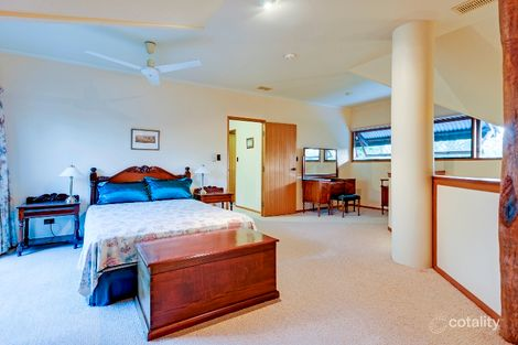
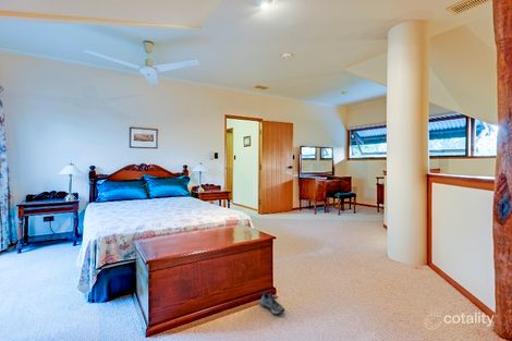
+ shoe [258,290,285,315]
